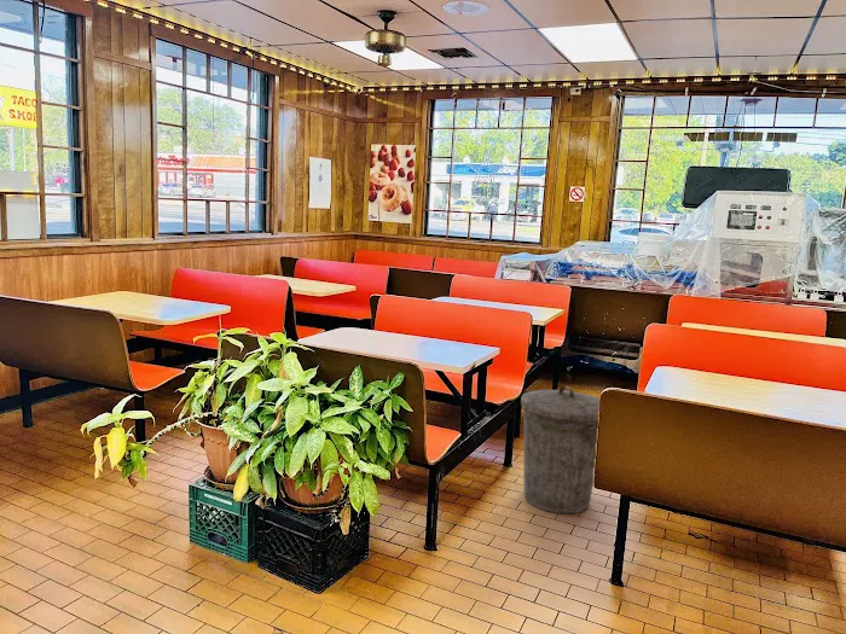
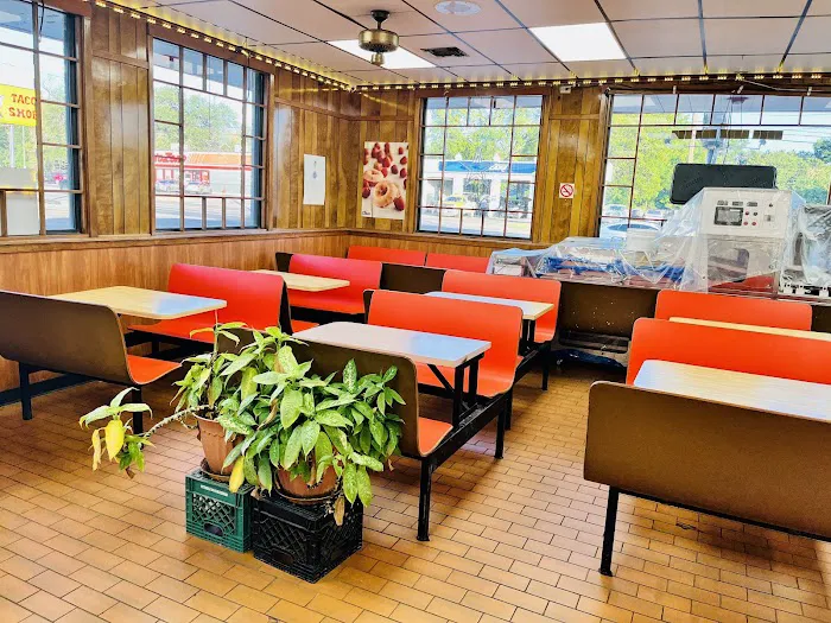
- trash can [520,385,601,514]
